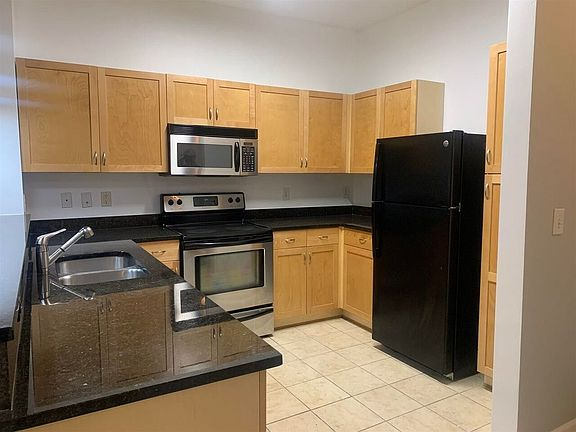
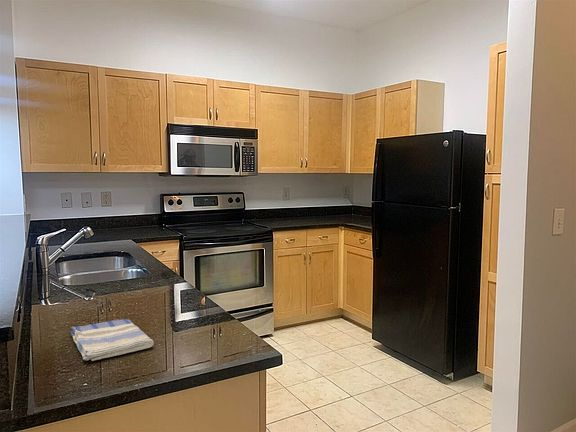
+ dish towel [69,318,155,362]
